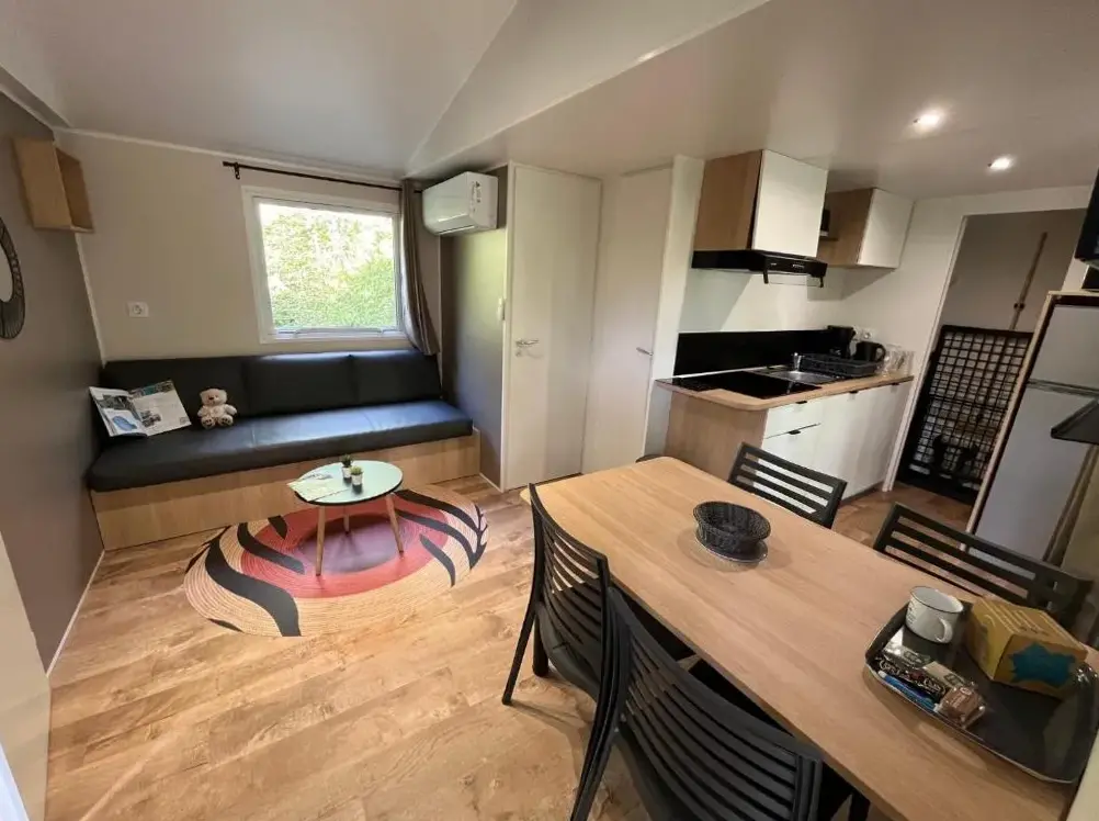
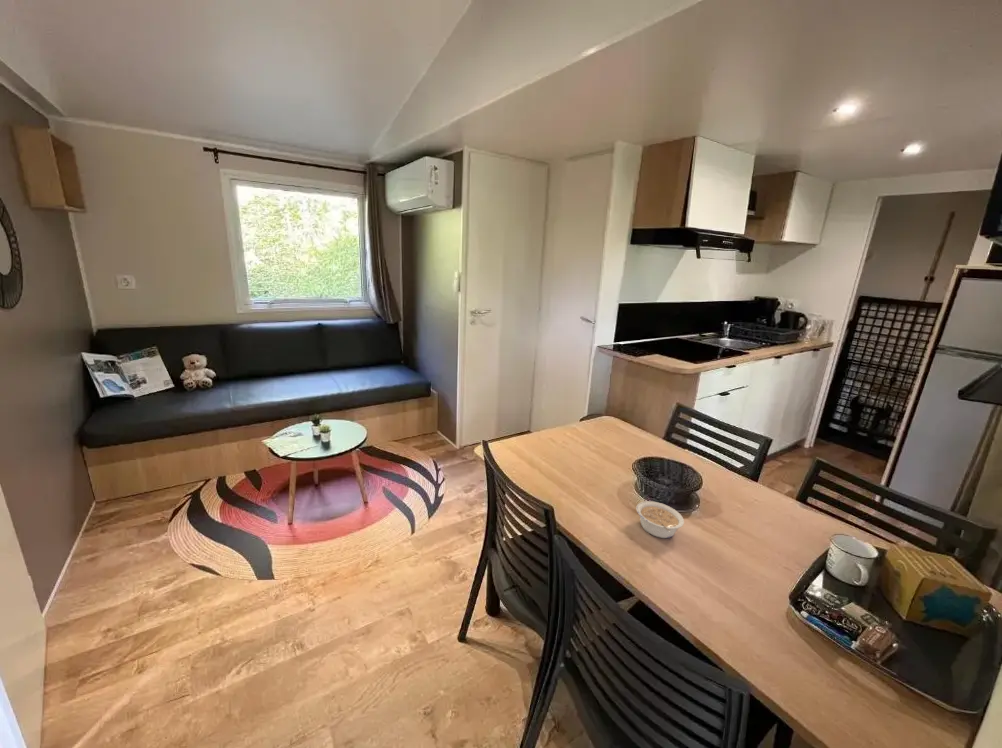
+ legume [635,500,685,539]
